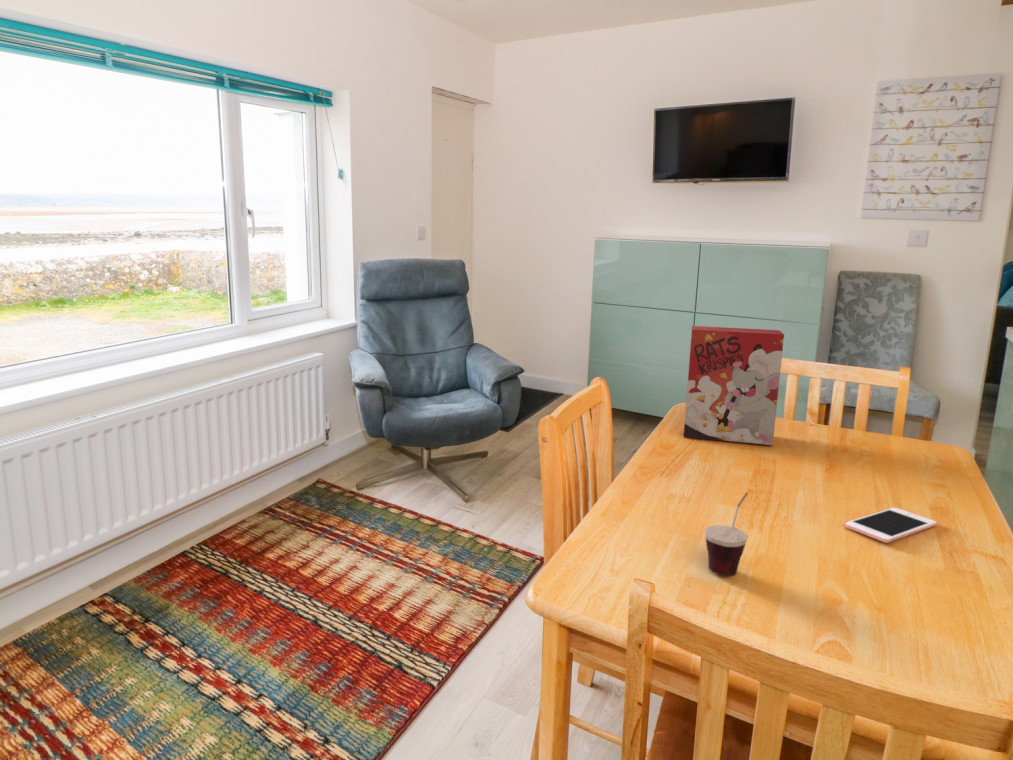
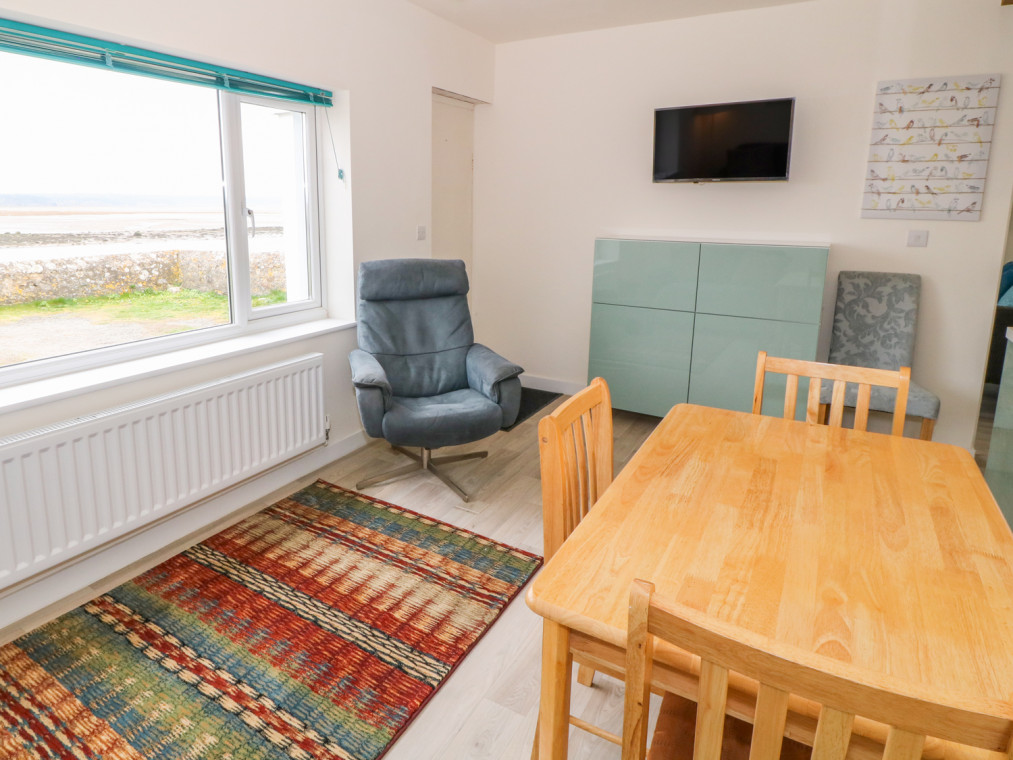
- cell phone [844,507,938,544]
- cereal box [683,325,785,446]
- cup [704,491,749,577]
